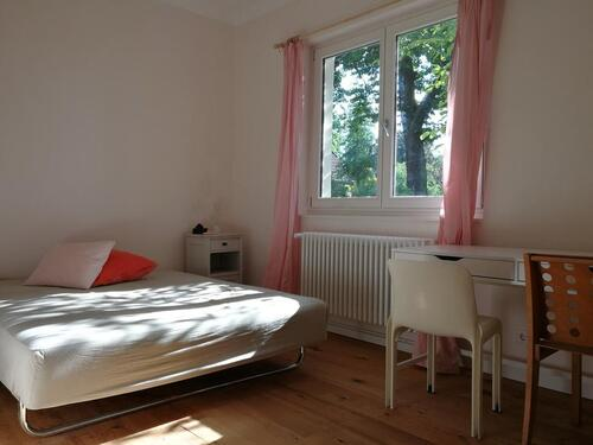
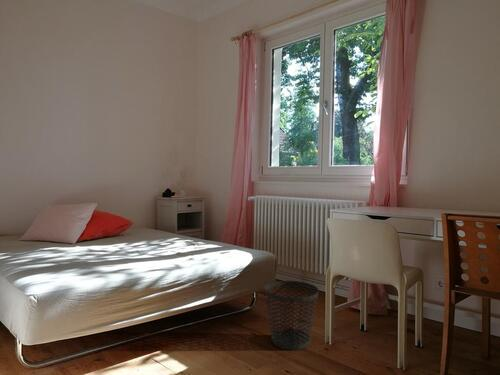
+ wastebasket [264,280,319,351]
